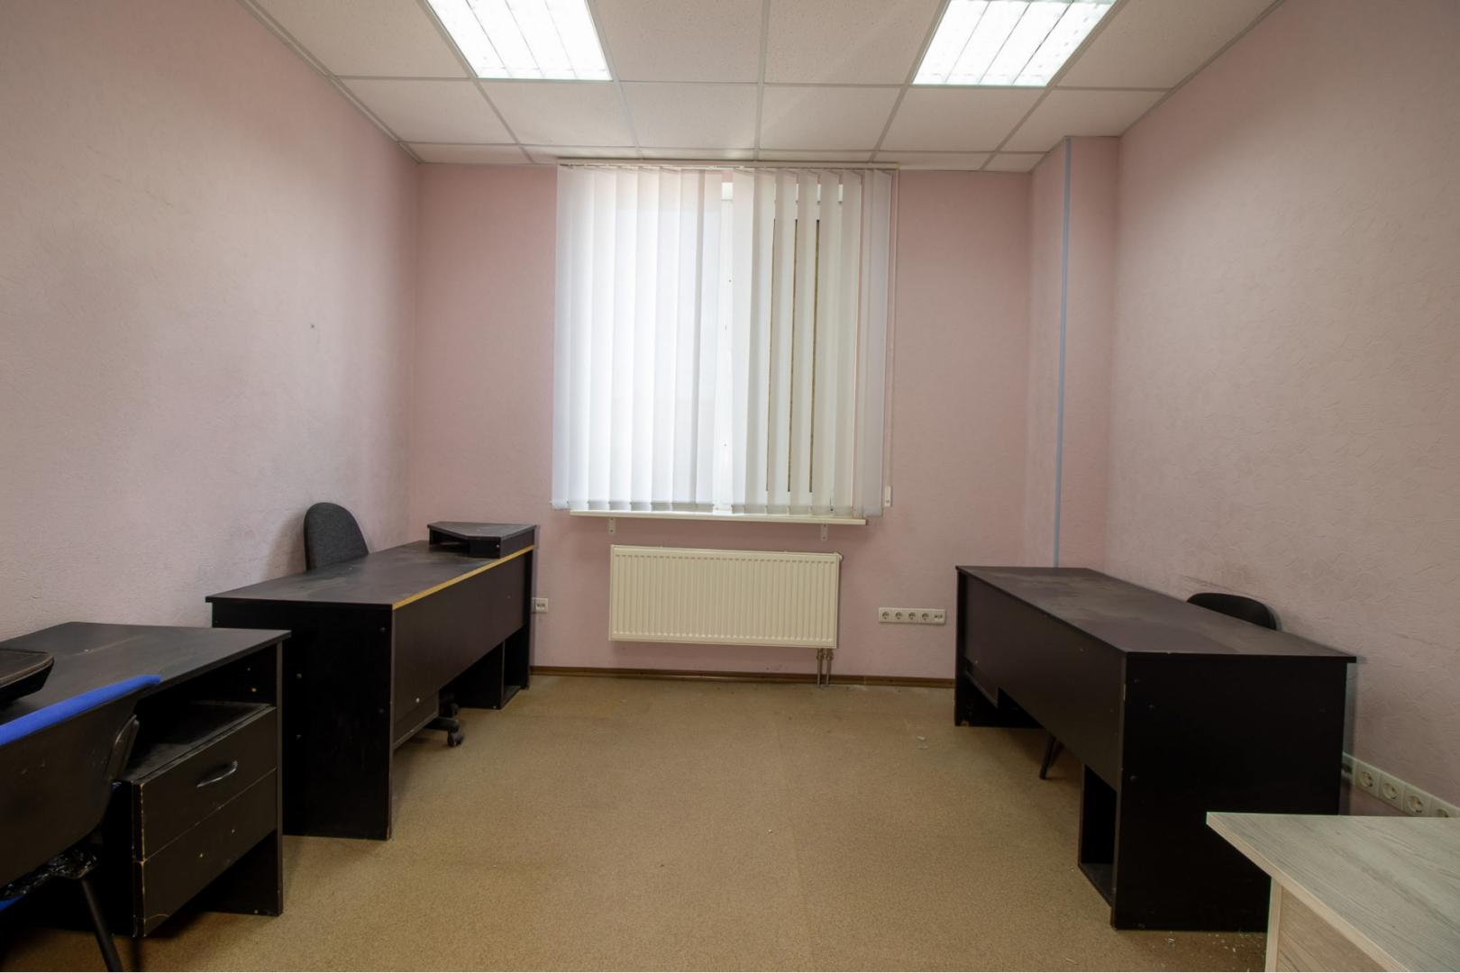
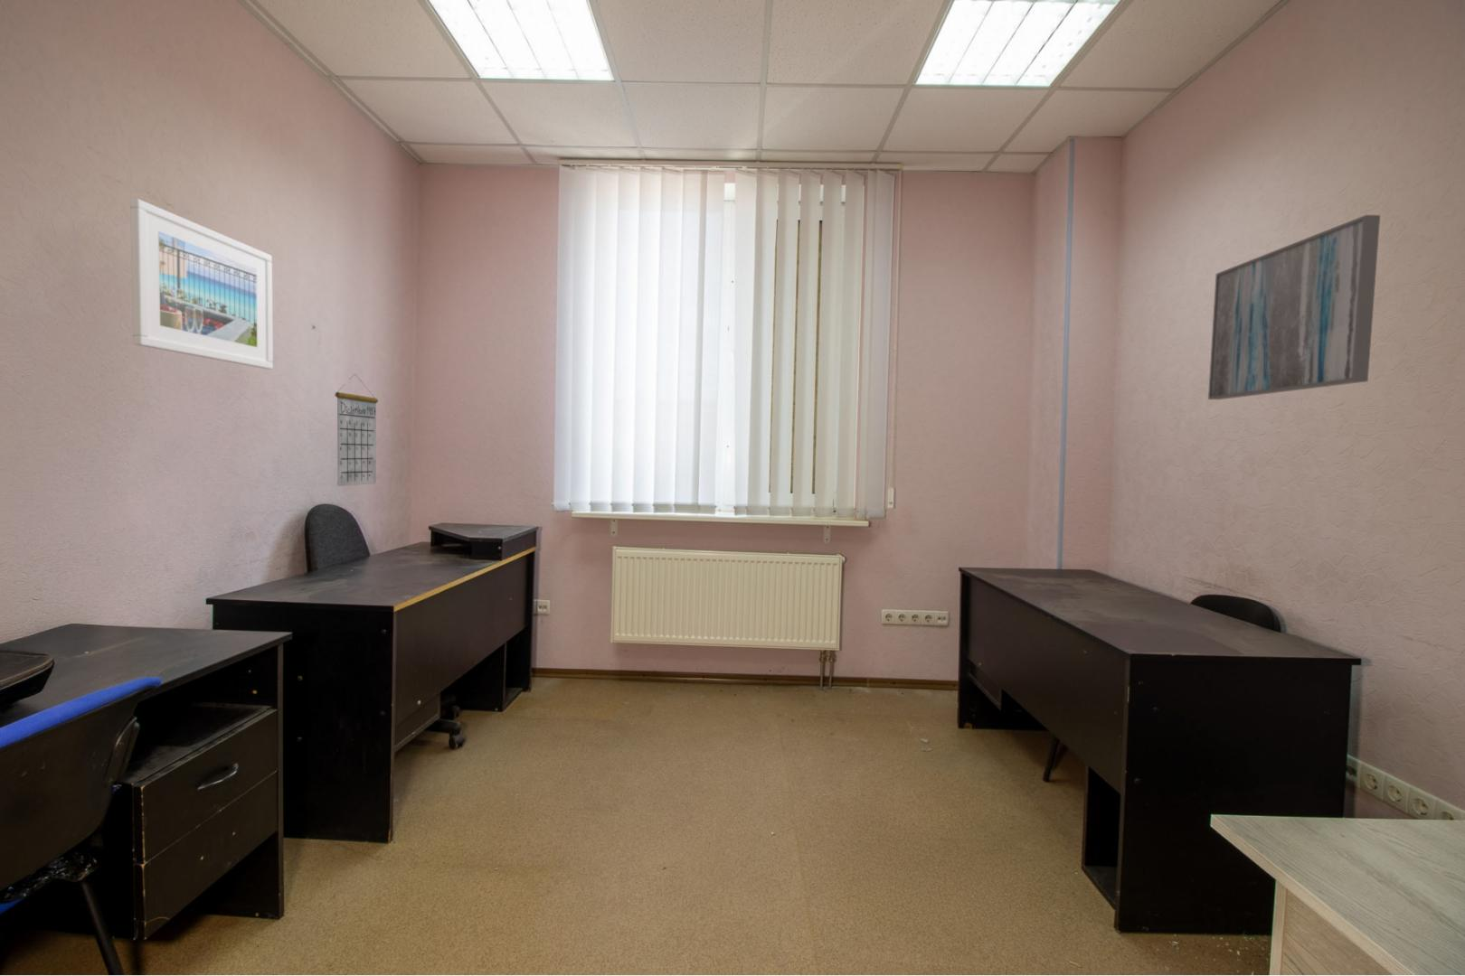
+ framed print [130,198,274,369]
+ wall art [1208,215,1381,401]
+ calendar [335,374,379,487]
